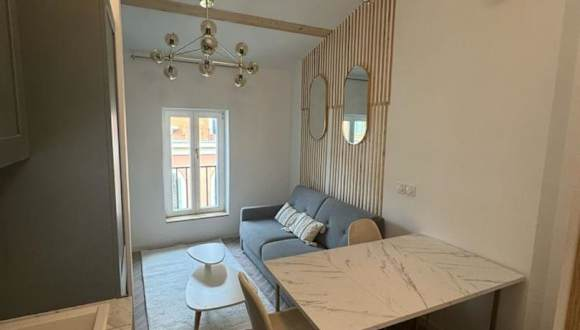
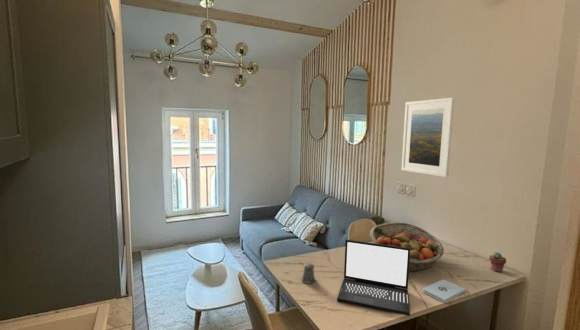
+ notepad [422,279,467,304]
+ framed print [400,96,455,178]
+ laptop [336,239,411,317]
+ fruit basket [369,221,445,273]
+ pepper shaker [298,261,317,284]
+ potted succulent [488,251,507,273]
